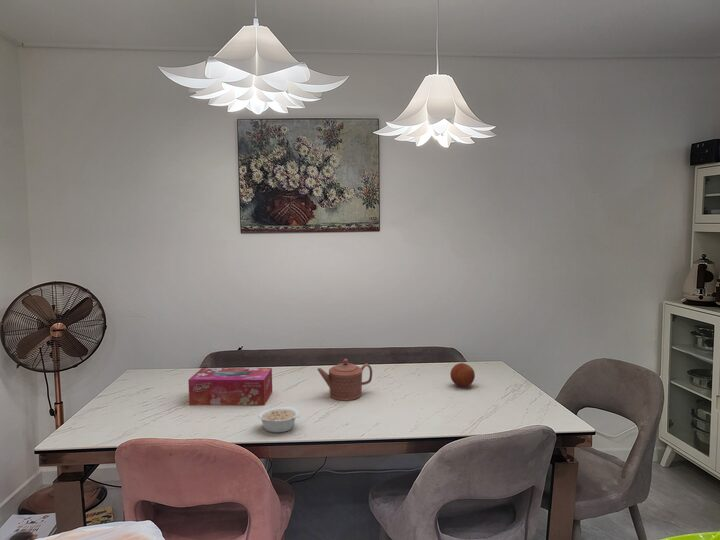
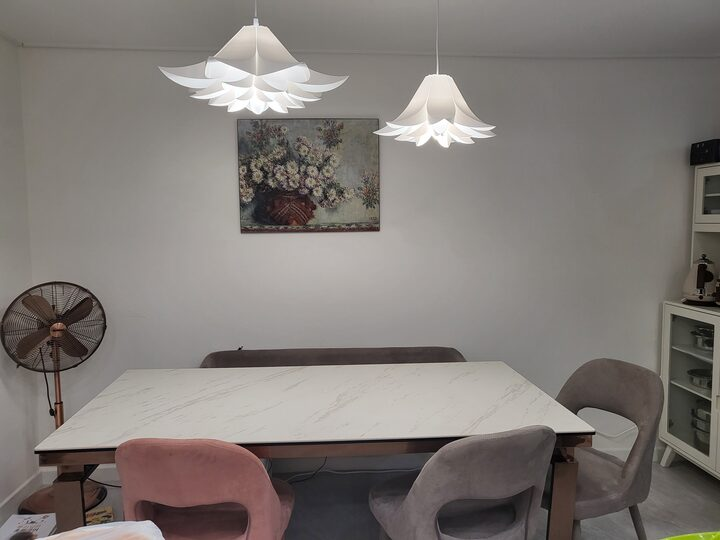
- fruit [449,362,476,387]
- tissue box [187,367,273,406]
- teapot [316,358,373,401]
- legume [257,406,300,433]
